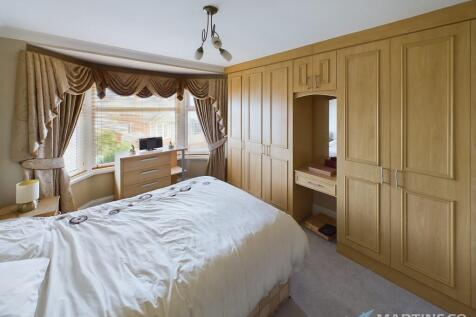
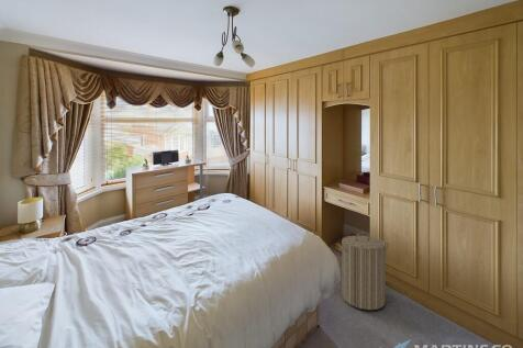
+ laundry hamper [336,231,390,311]
